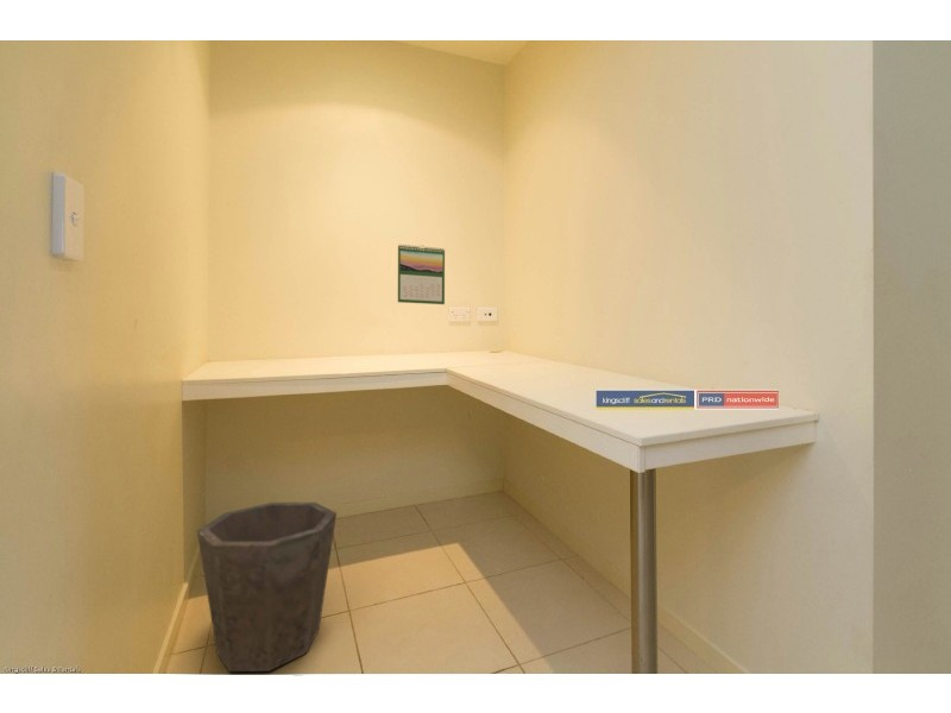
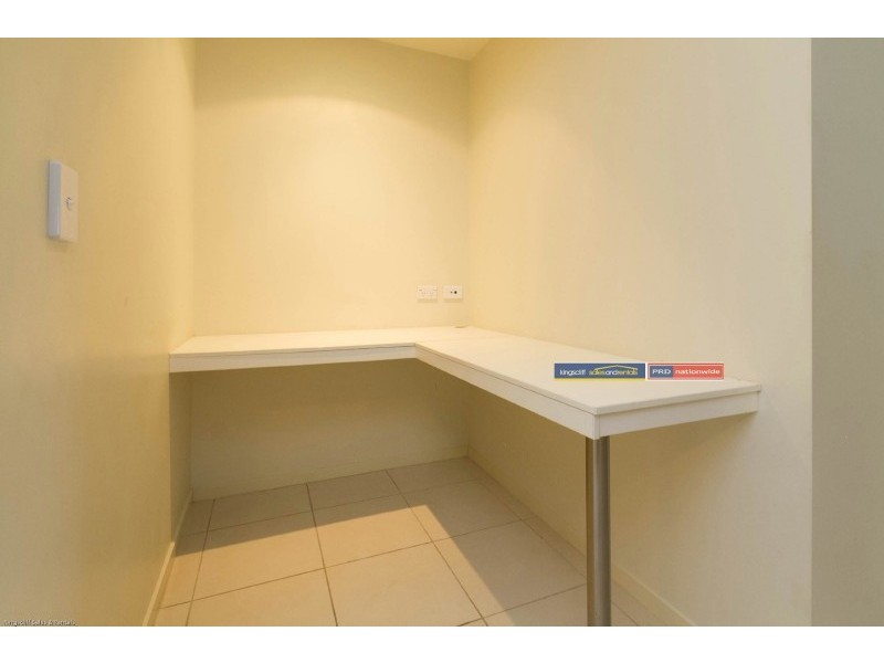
- waste bin [196,501,338,673]
- calendar [397,244,446,305]
